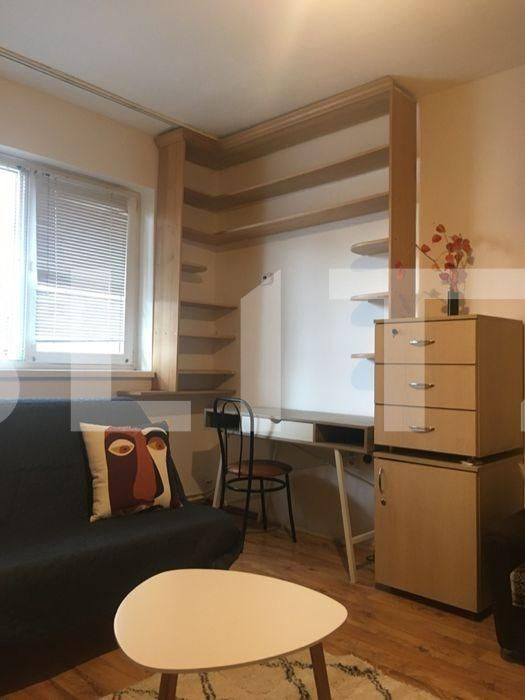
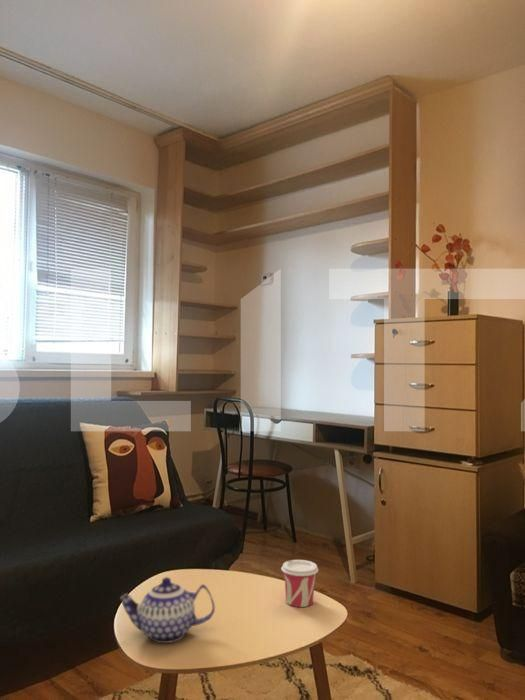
+ cup [280,559,319,608]
+ teapot [119,576,216,644]
